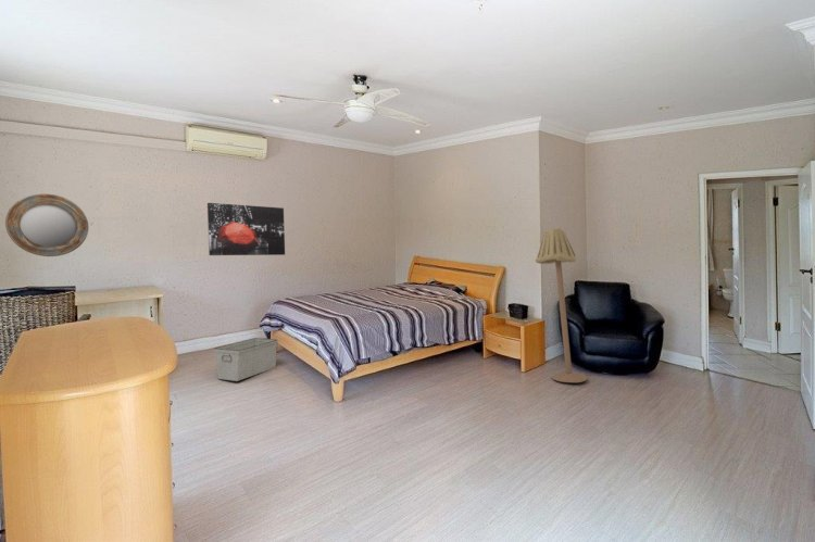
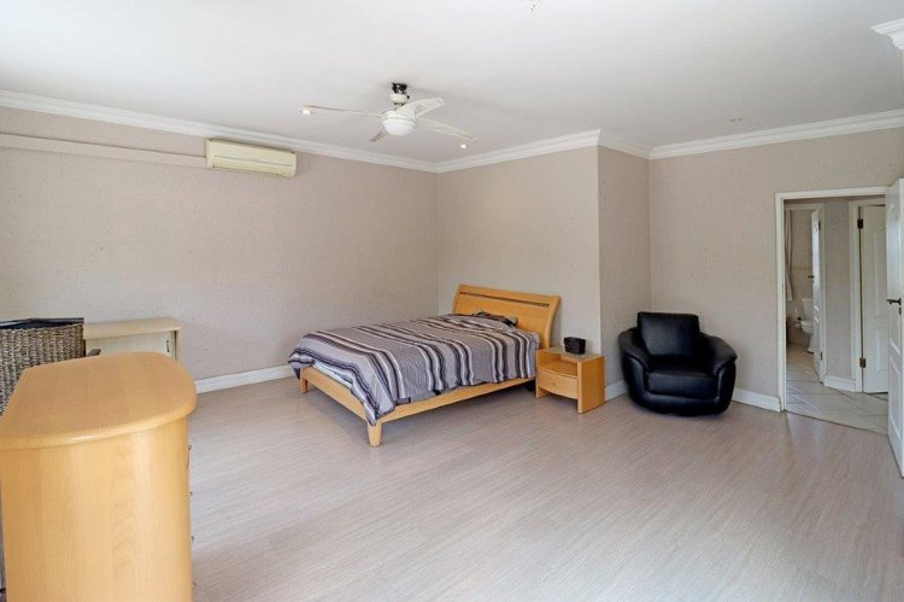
- wall art [206,202,286,256]
- home mirror [4,193,89,257]
- storage bin [213,337,278,382]
- floor lamp [535,226,588,383]
